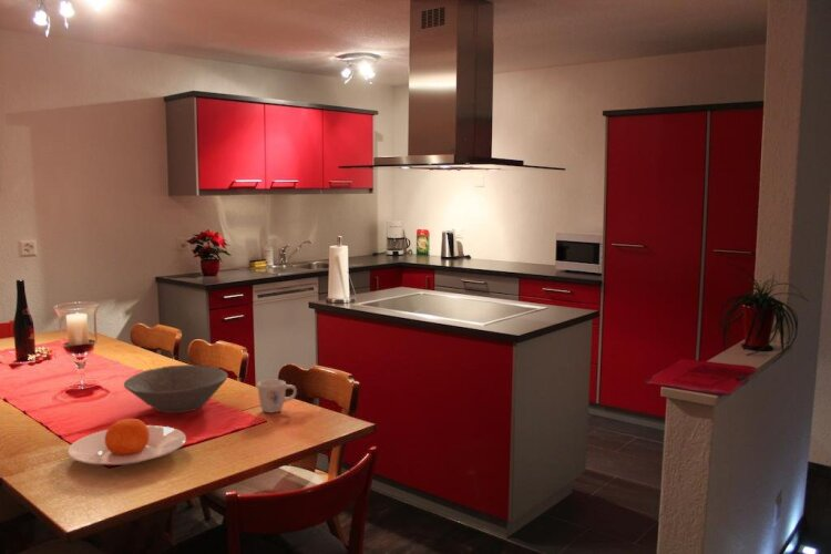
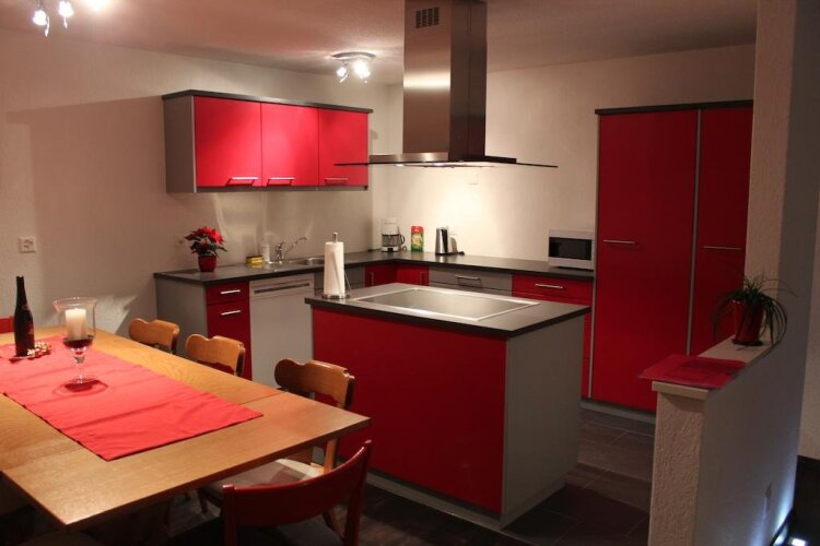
- bowl [123,363,228,414]
- plate [66,418,187,466]
- mug [256,379,298,413]
